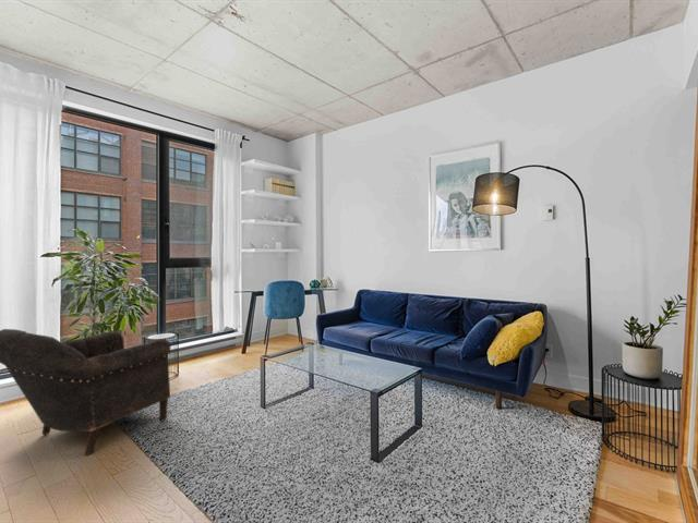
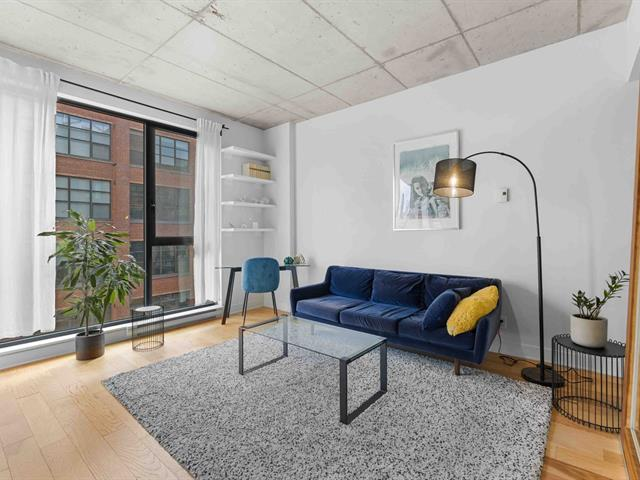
- armchair [0,328,171,457]
